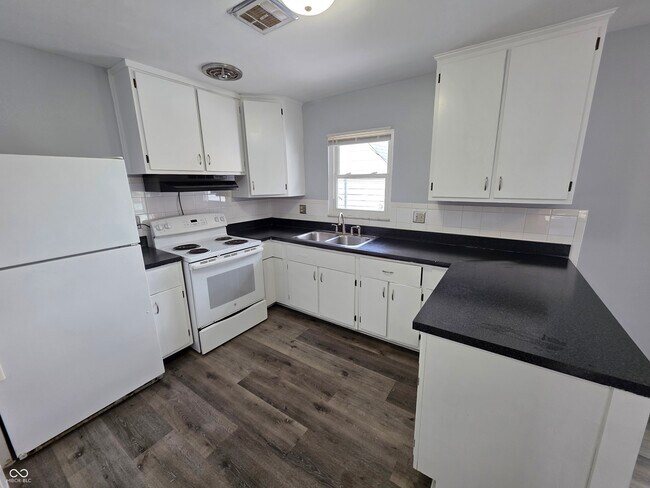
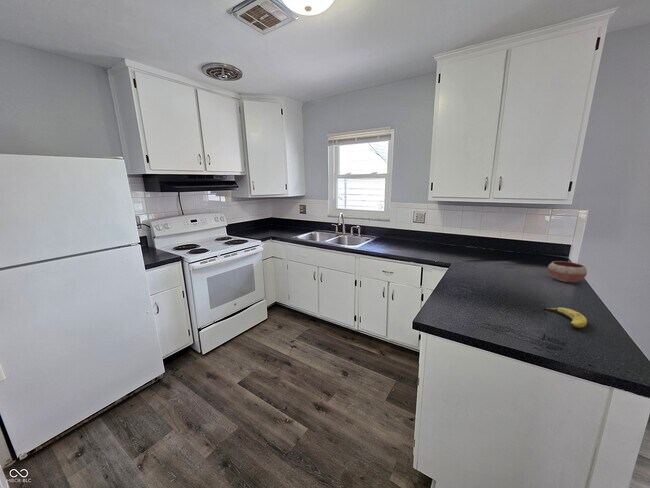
+ bowl [547,260,588,283]
+ banana [540,307,588,330]
